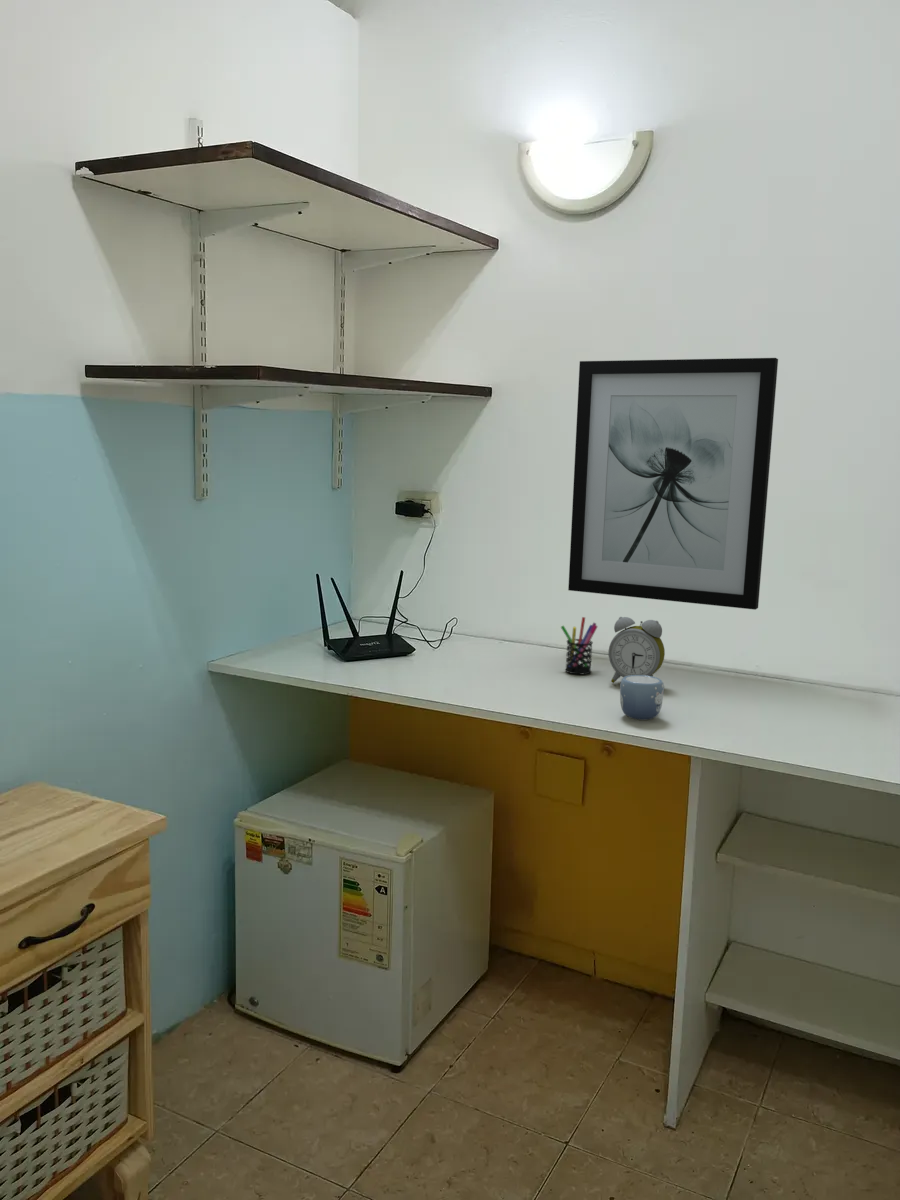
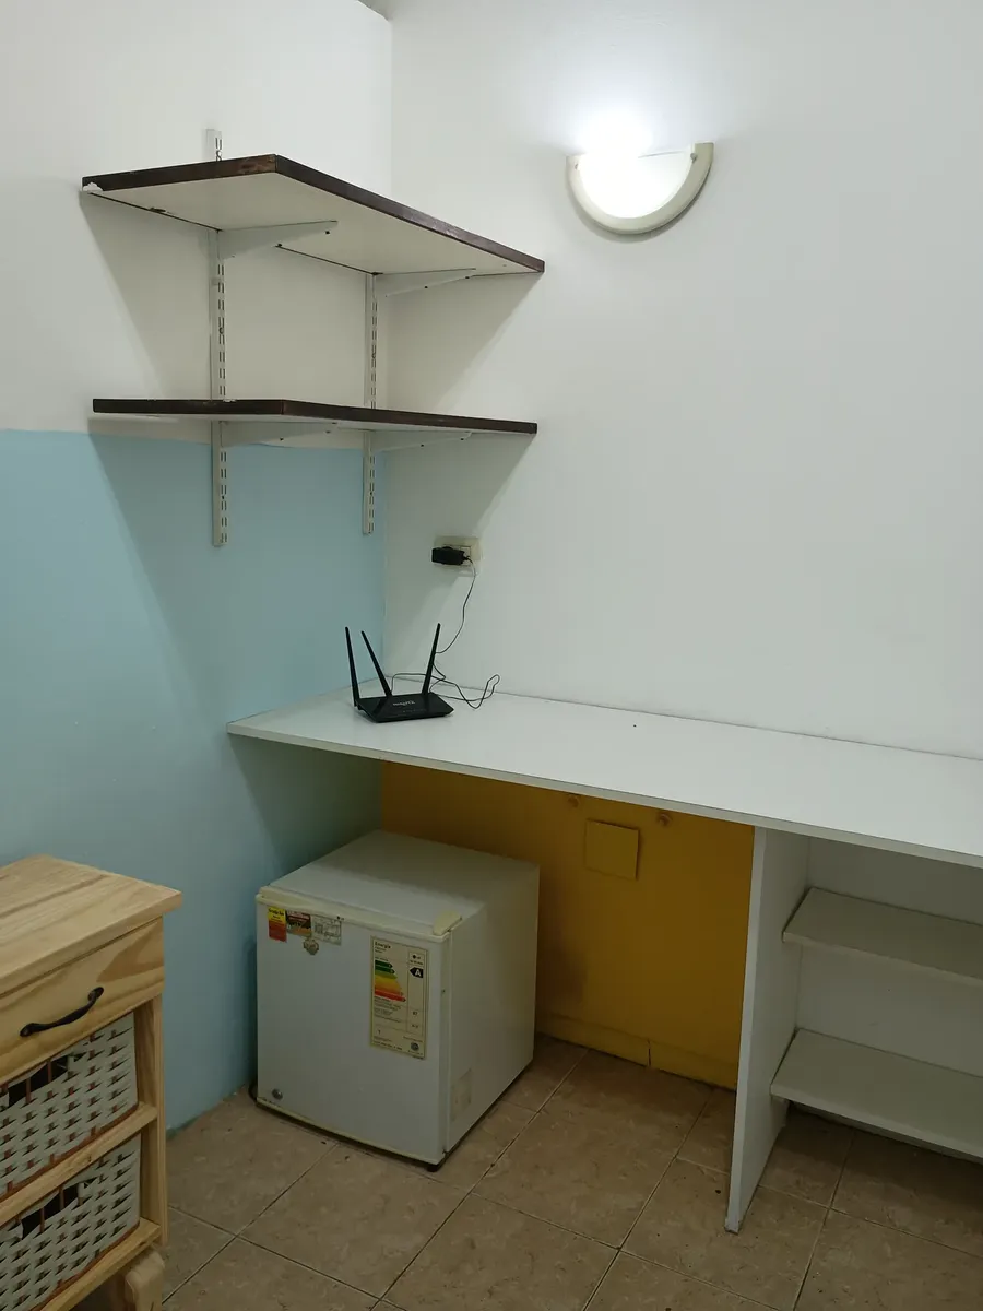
- mug [619,675,665,721]
- pen holder [560,616,599,676]
- alarm clock [608,616,666,684]
- wall art [567,357,779,611]
